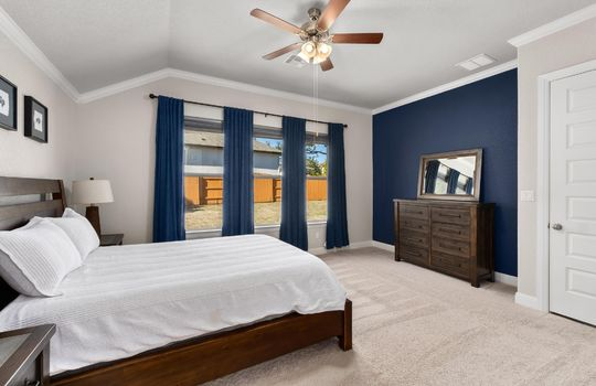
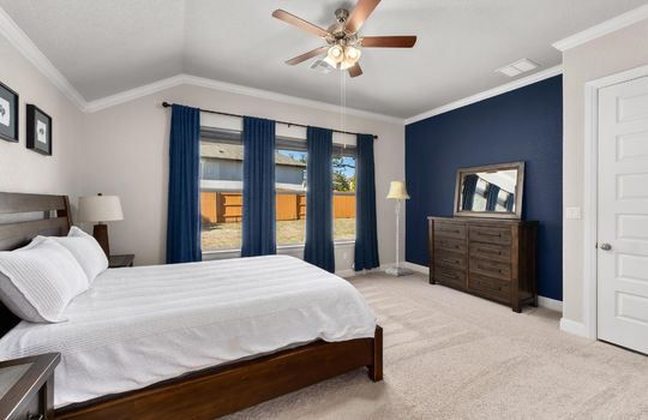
+ floor lamp [384,180,412,277]
